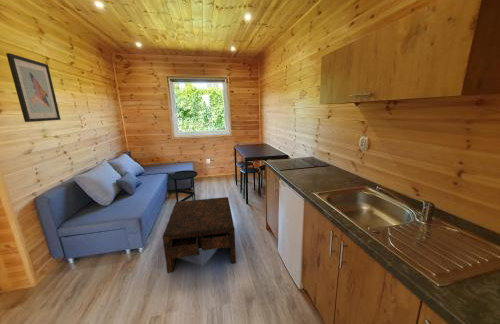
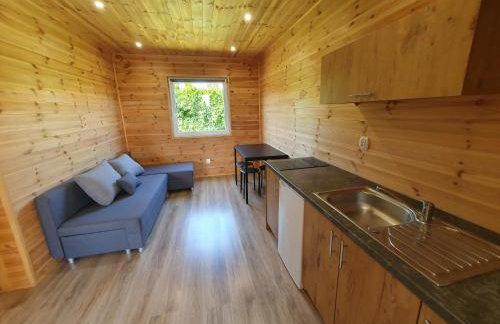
- side table [168,170,198,202]
- wall art [5,52,62,123]
- coffee table [162,196,237,274]
